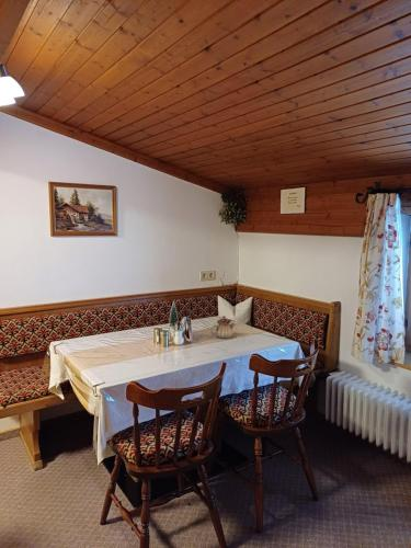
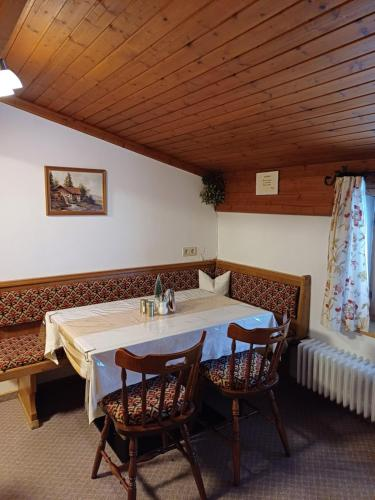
- teapot [209,315,237,340]
